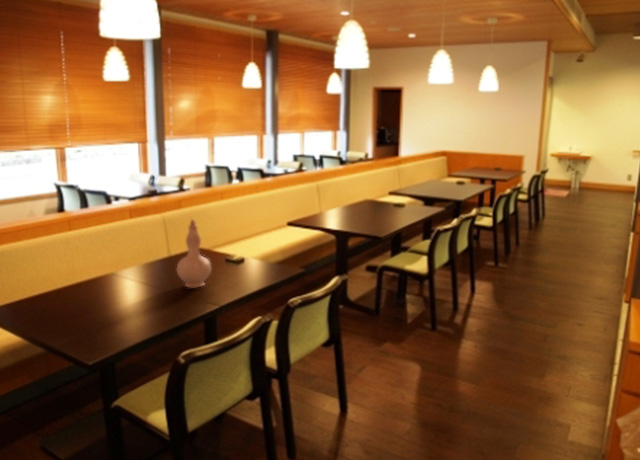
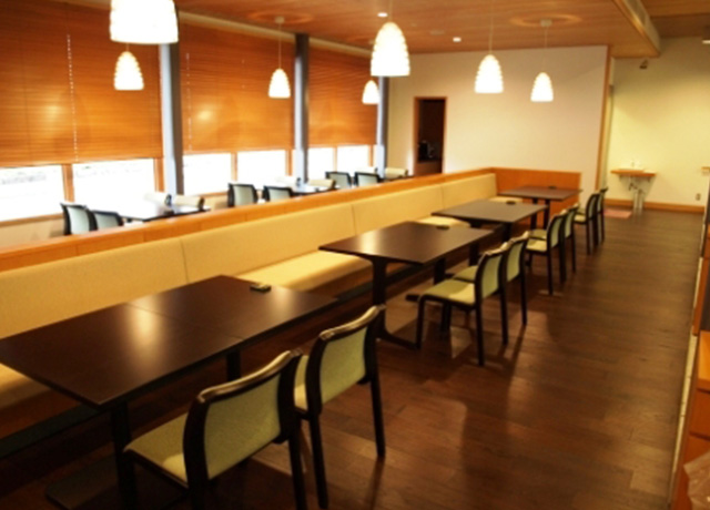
- vase [176,218,212,288]
